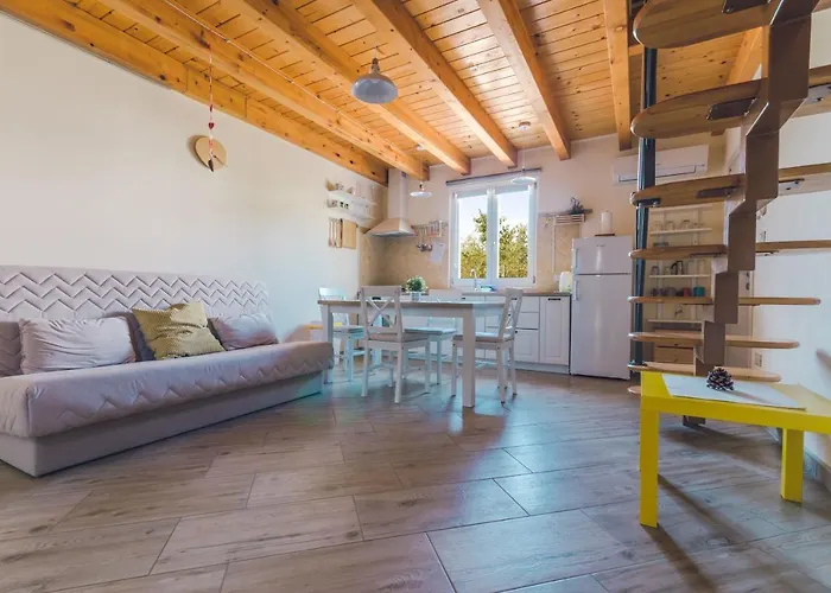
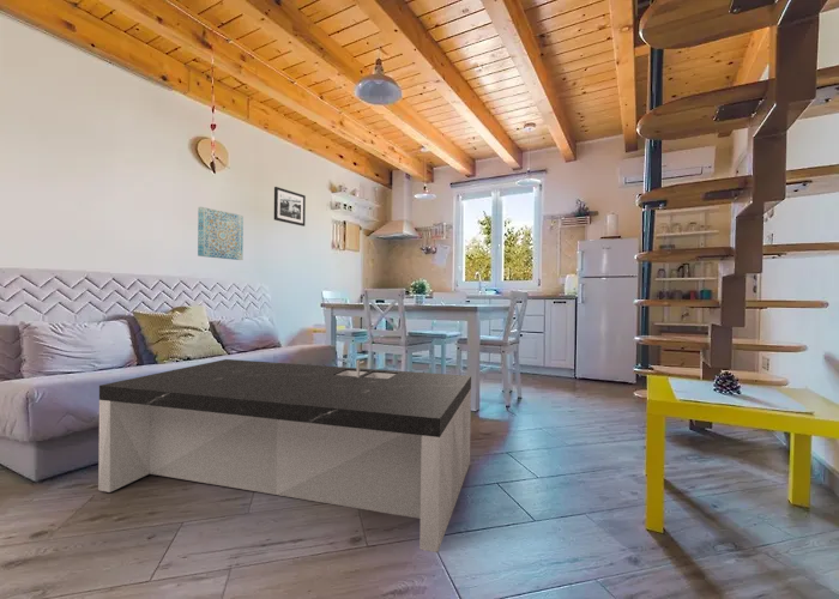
+ coffee table [97,358,472,553]
+ picture frame [273,186,307,228]
+ wall art [197,206,245,261]
